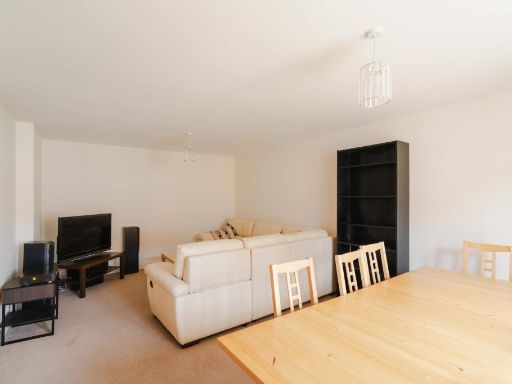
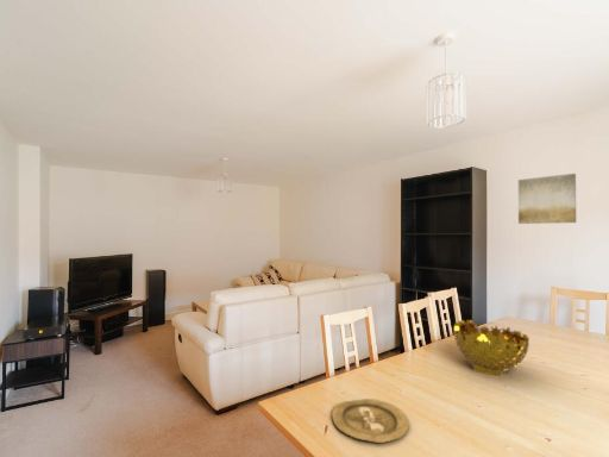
+ plate [331,397,410,444]
+ wall art [517,173,577,225]
+ decorative bowl [452,319,530,378]
